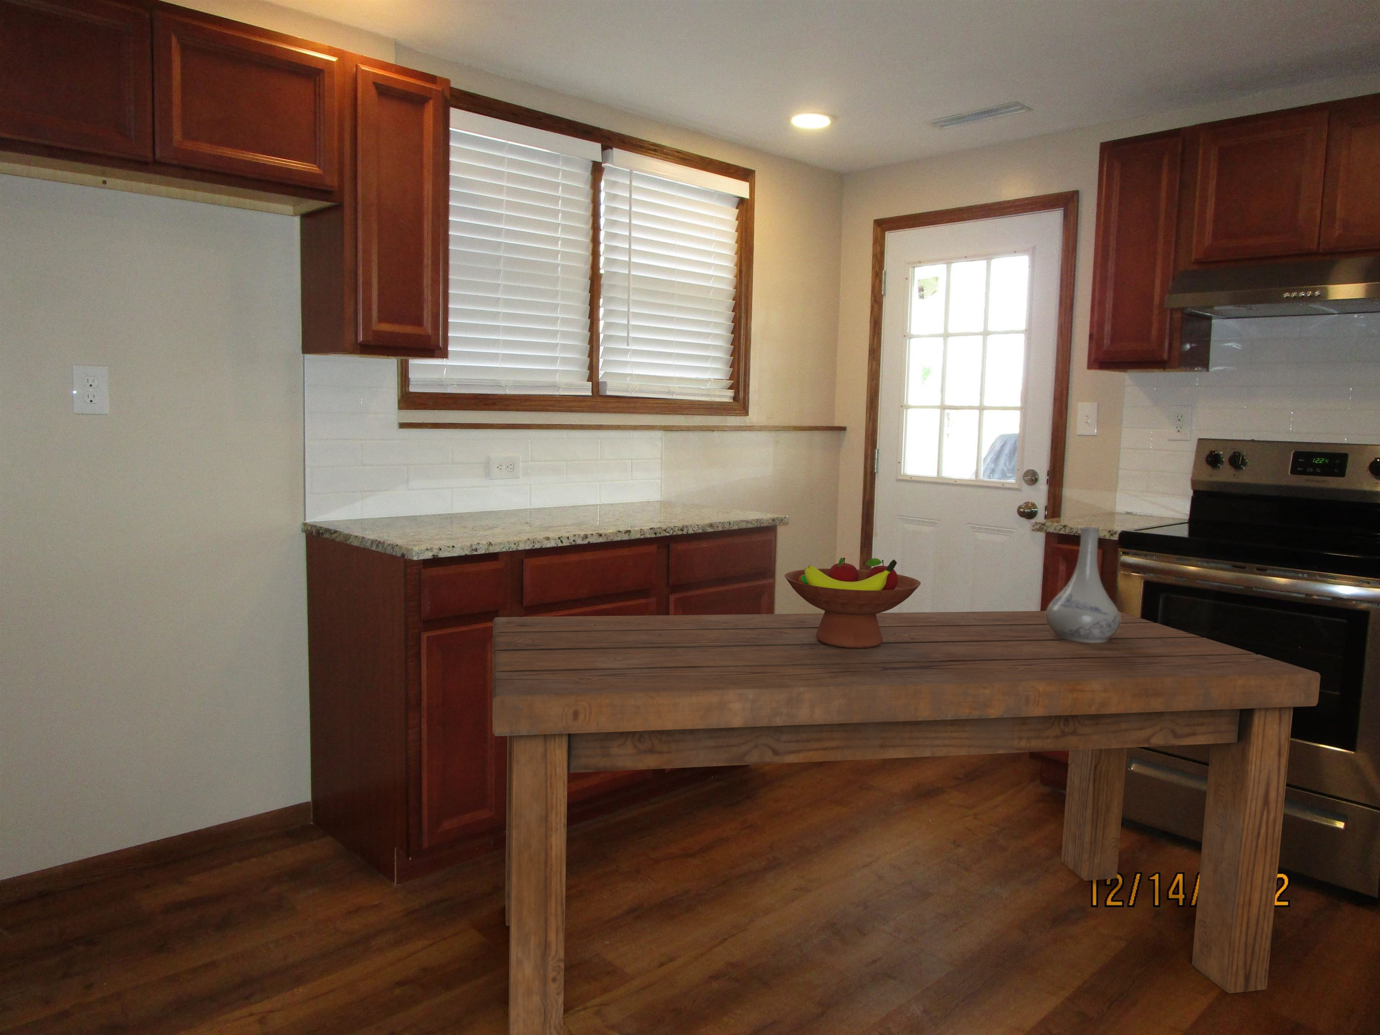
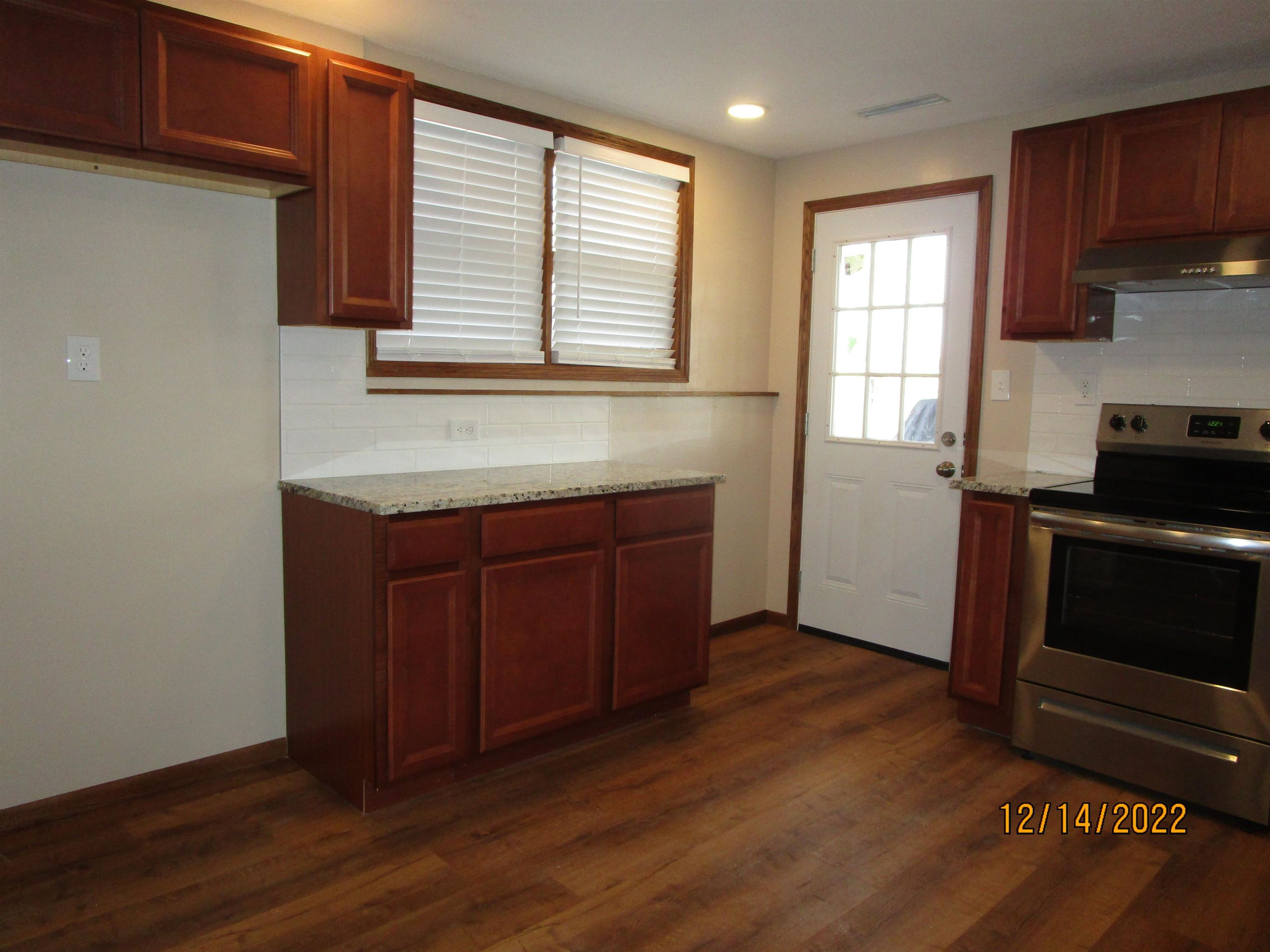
- dining table [492,611,1320,1035]
- fruit bowl [785,557,920,648]
- vase [1045,526,1120,644]
